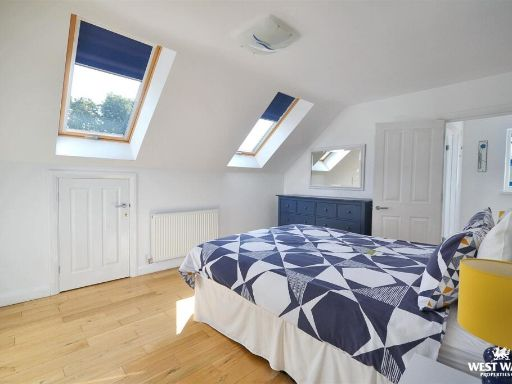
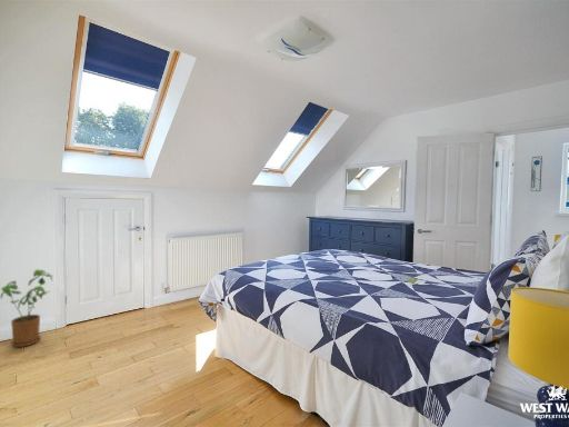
+ house plant [0,268,53,348]
